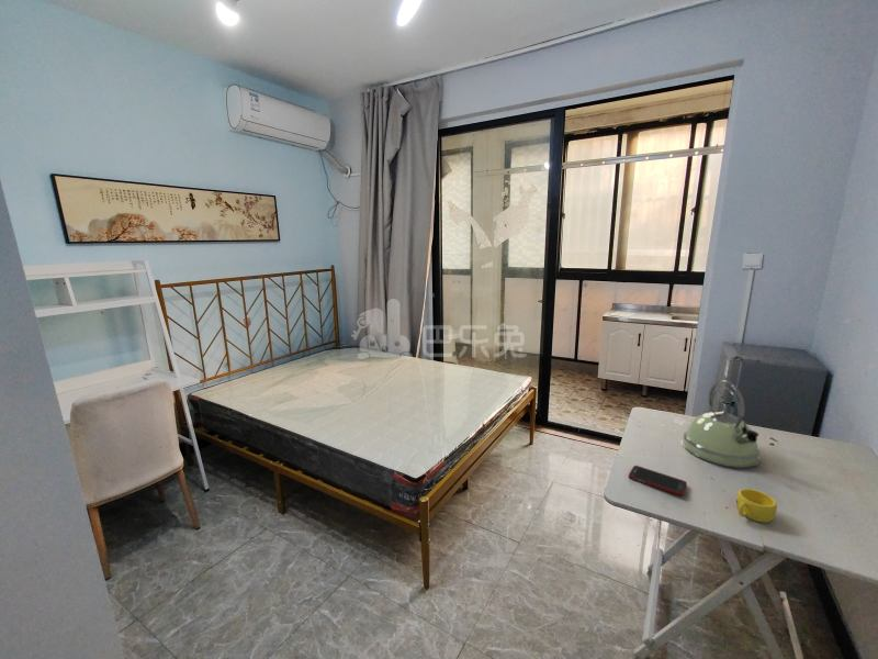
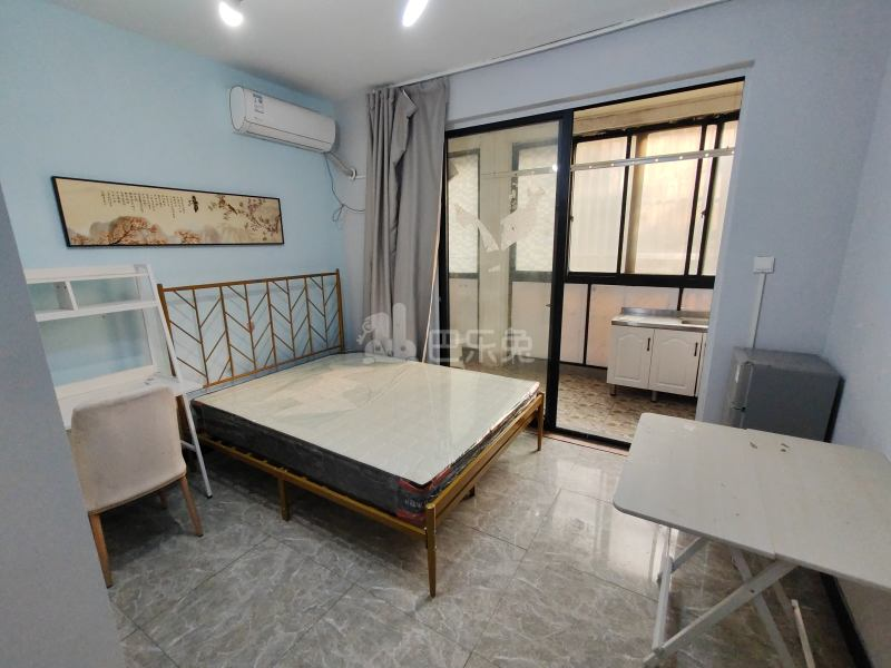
- cell phone [628,465,688,496]
- kettle [680,380,762,469]
- cup [735,488,778,523]
